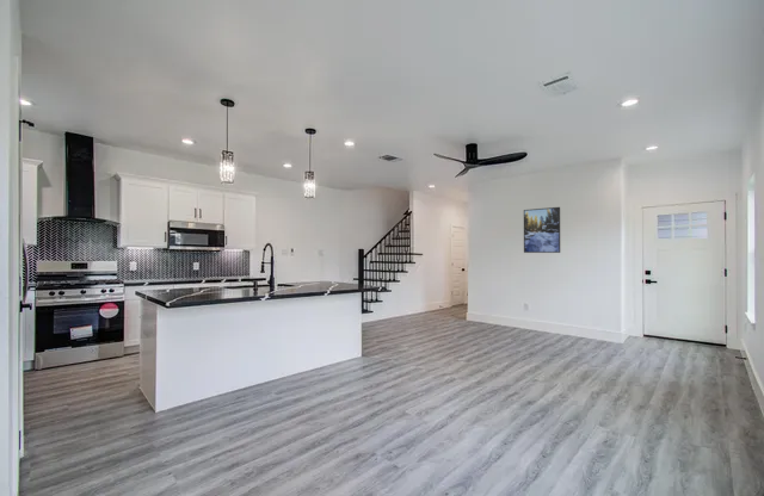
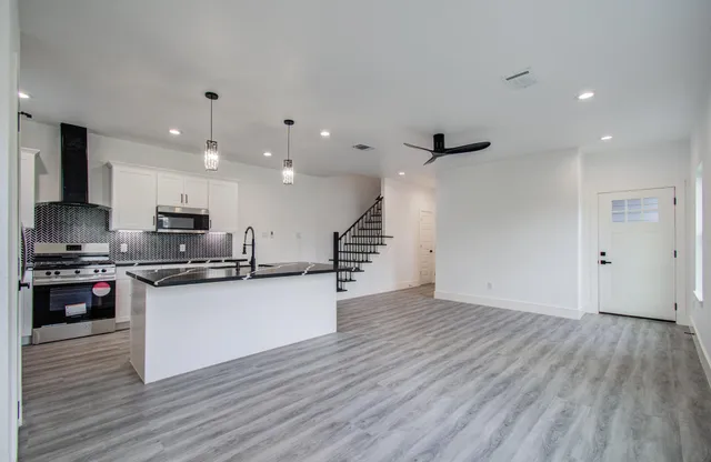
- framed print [523,206,561,254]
